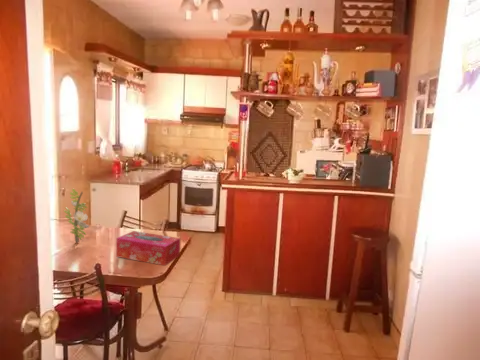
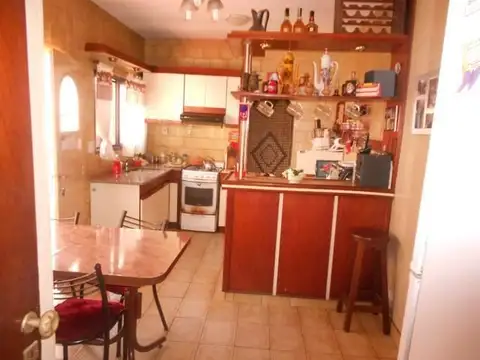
- tissue box [115,230,181,267]
- flower [63,188,90,243]
